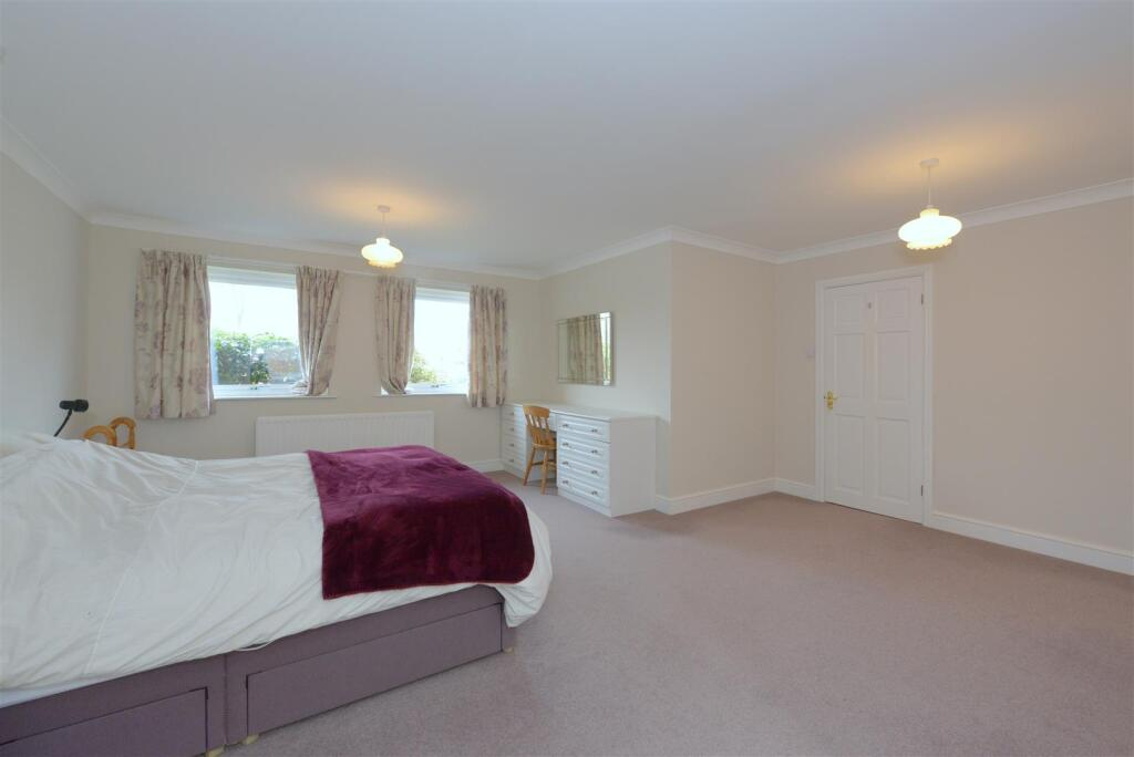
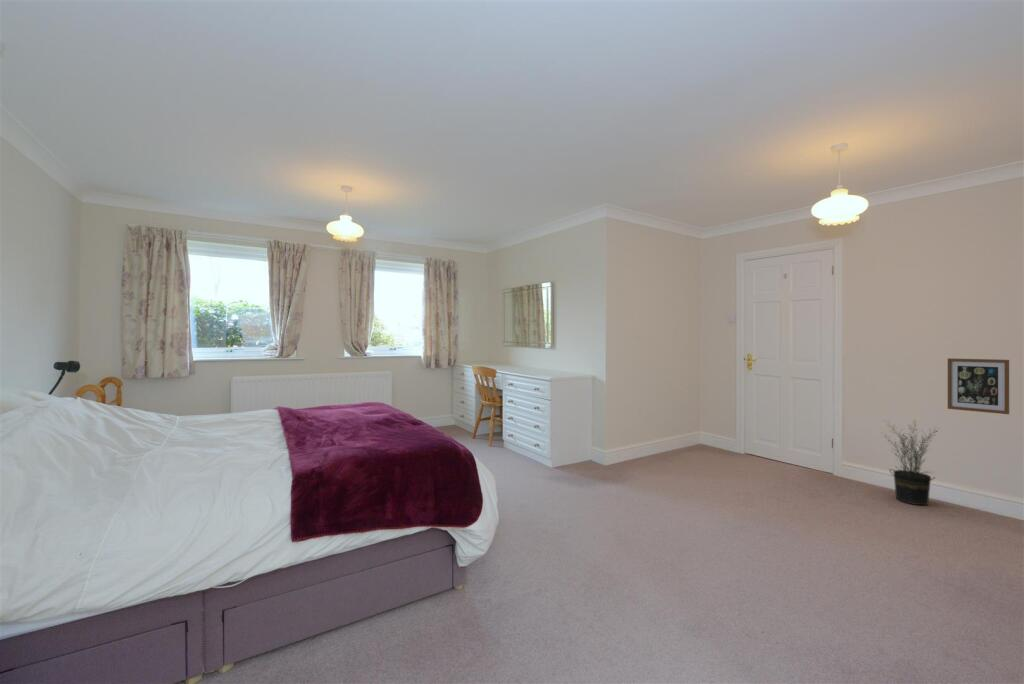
+ potted plant [879,419,939,506]
+ wall art [947,357,1010,415]
